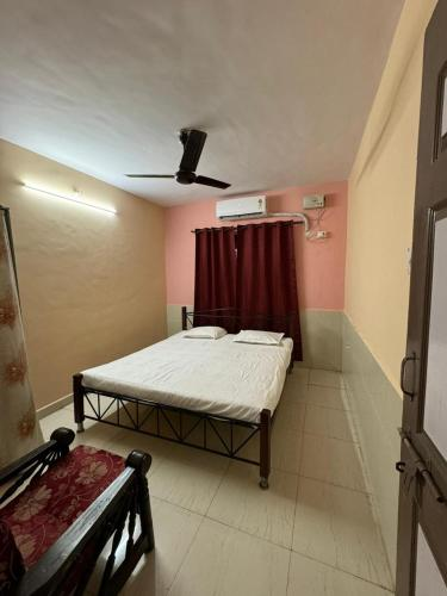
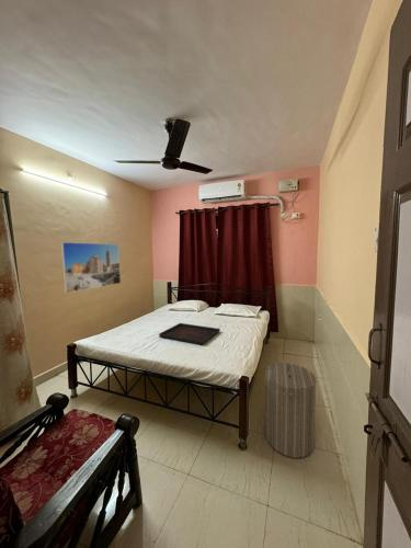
+ laundry hamper [264,362,317,459]
+ serving tray [158,322,221,346]
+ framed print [60,241,122,294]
